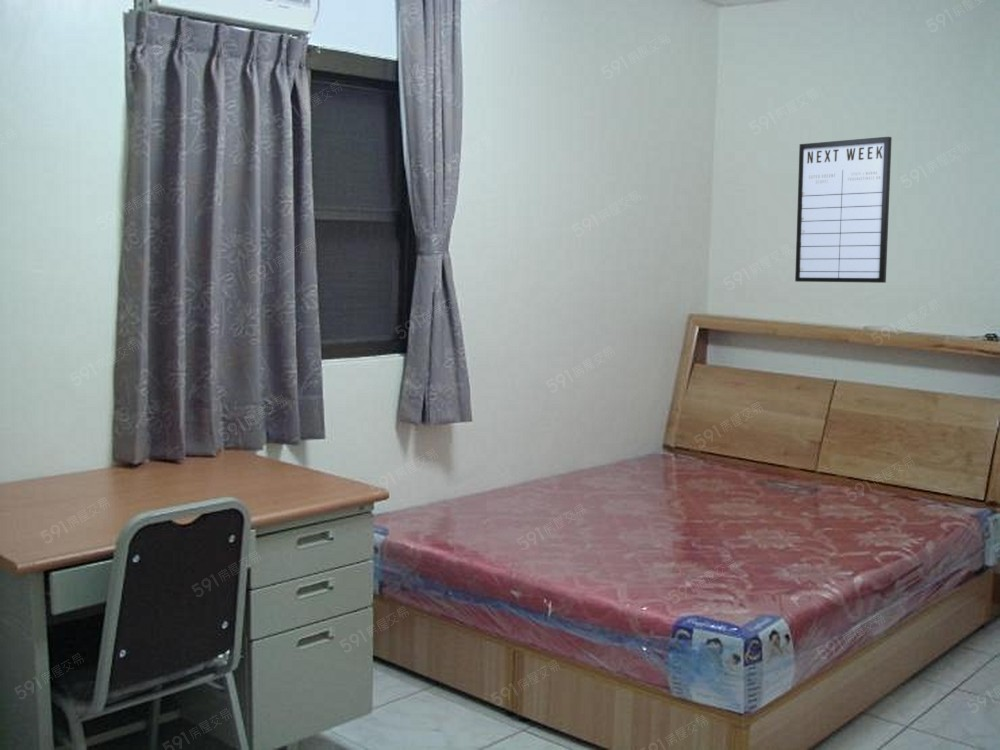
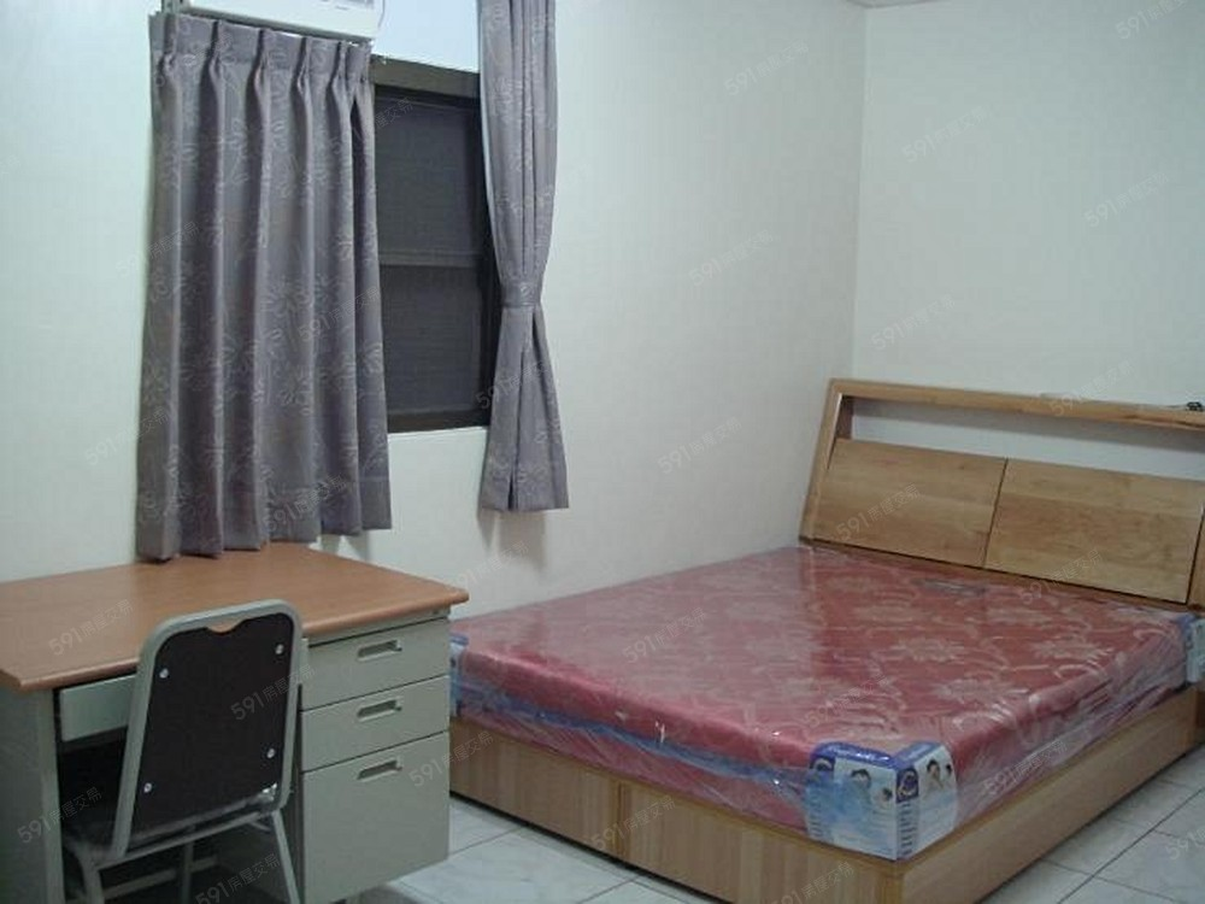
- writing board [794,136,893,284]
